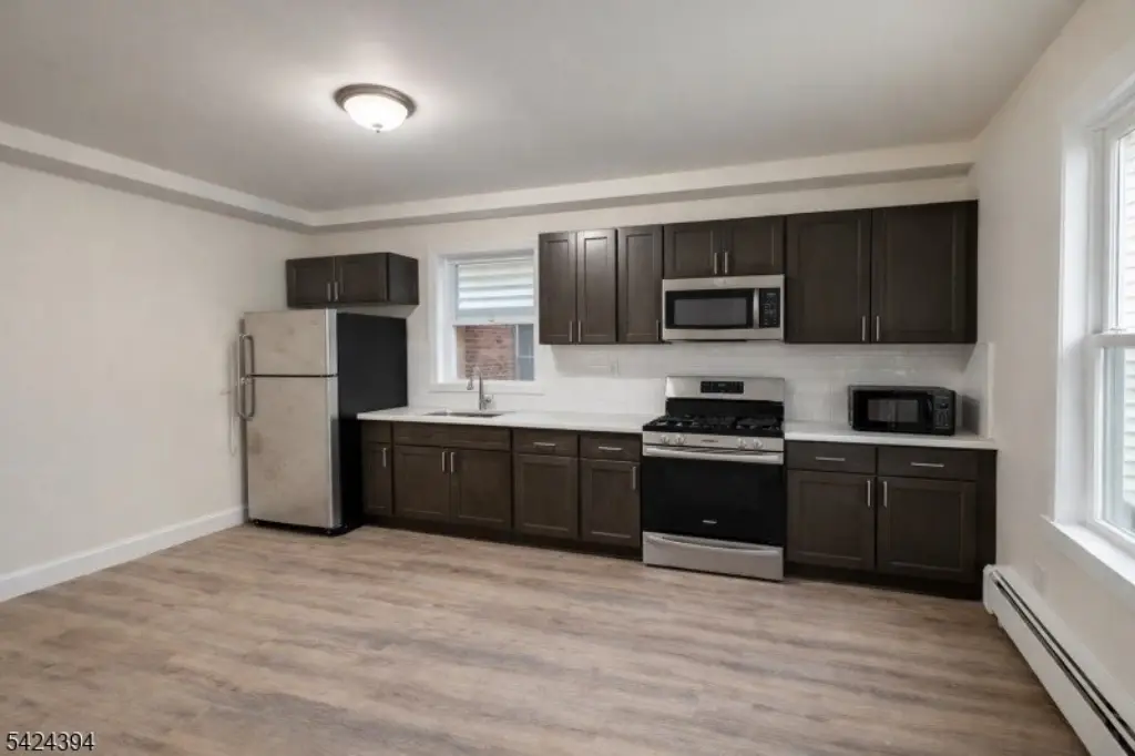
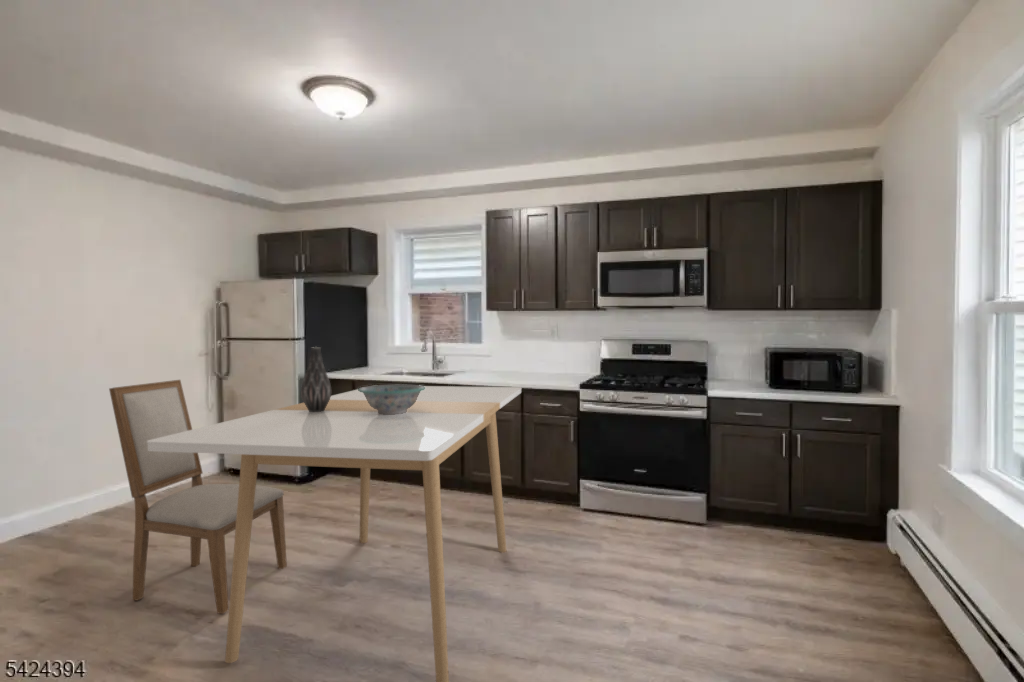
+ dining table [147,385,522,682]
+ chair [108,379,288,615]
+ vase [300,346,332,412]
+ decorative bowl [357,384,425,415]
